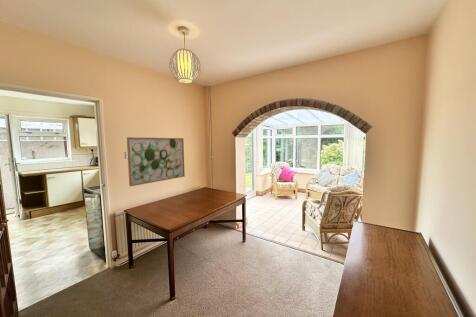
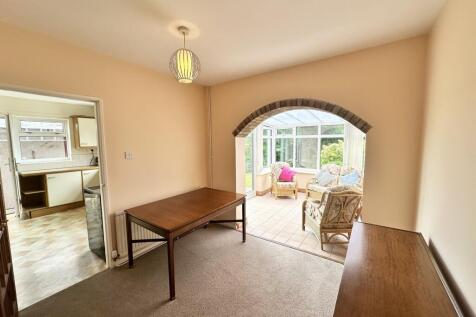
- wall art [126,136,186,187]
